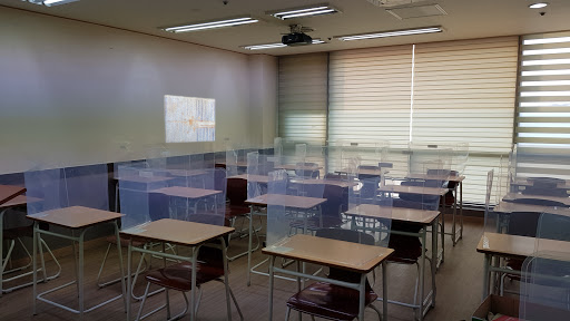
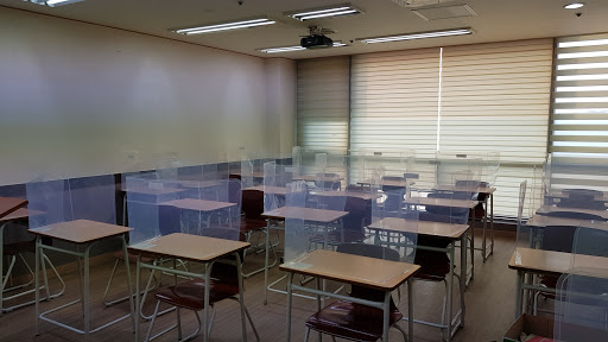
- wall art [164,94,216,144]
